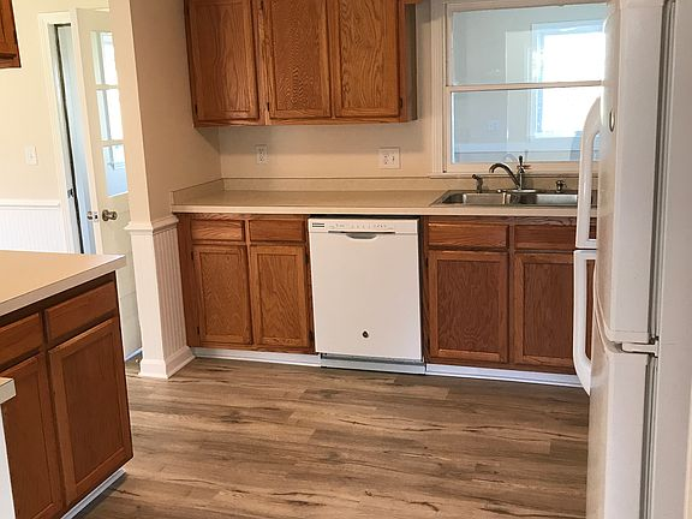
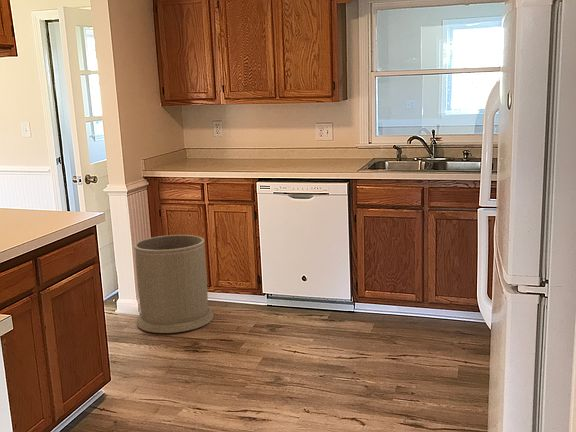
+ trash can [133,234,215,334]
